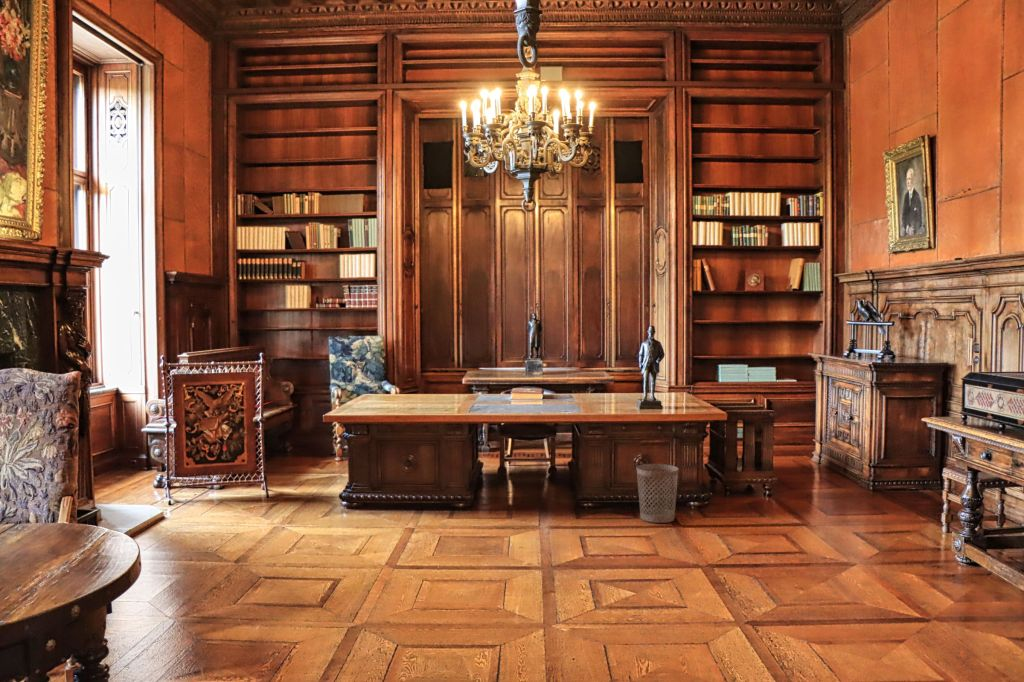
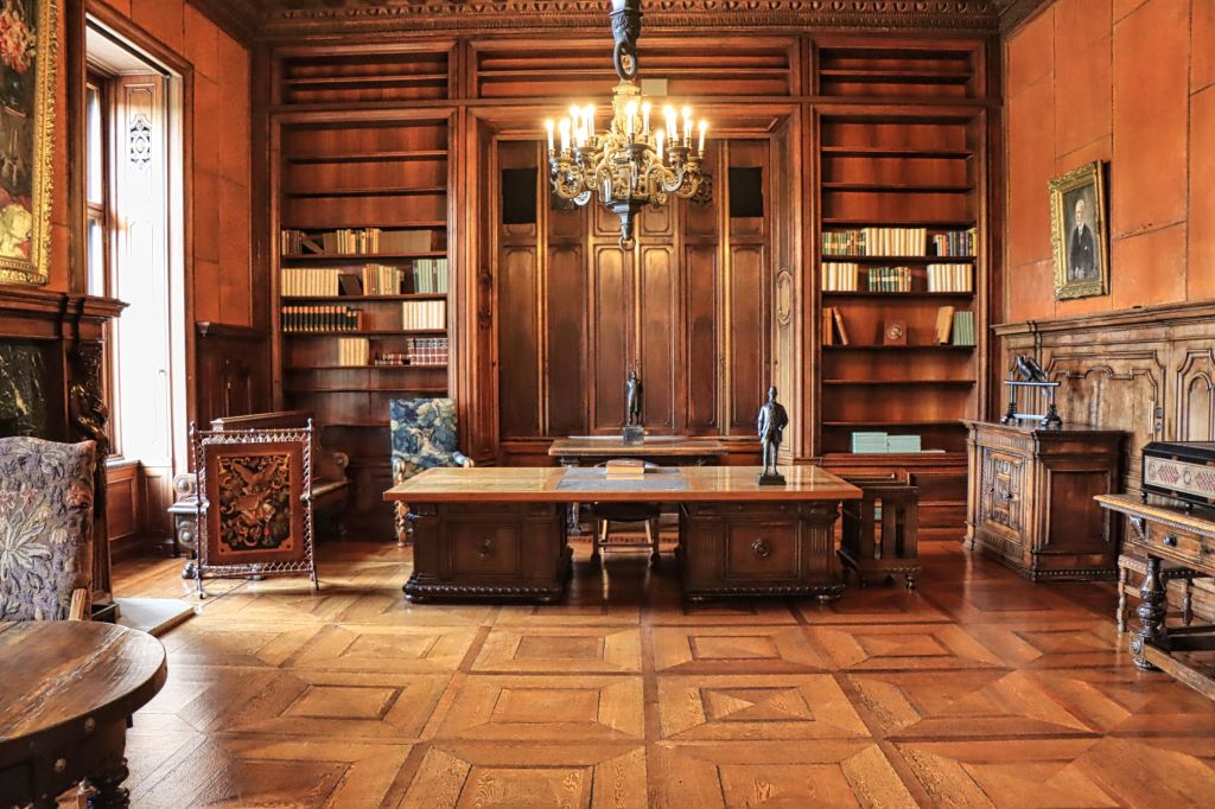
- wastebasket [636,463,679,524]
